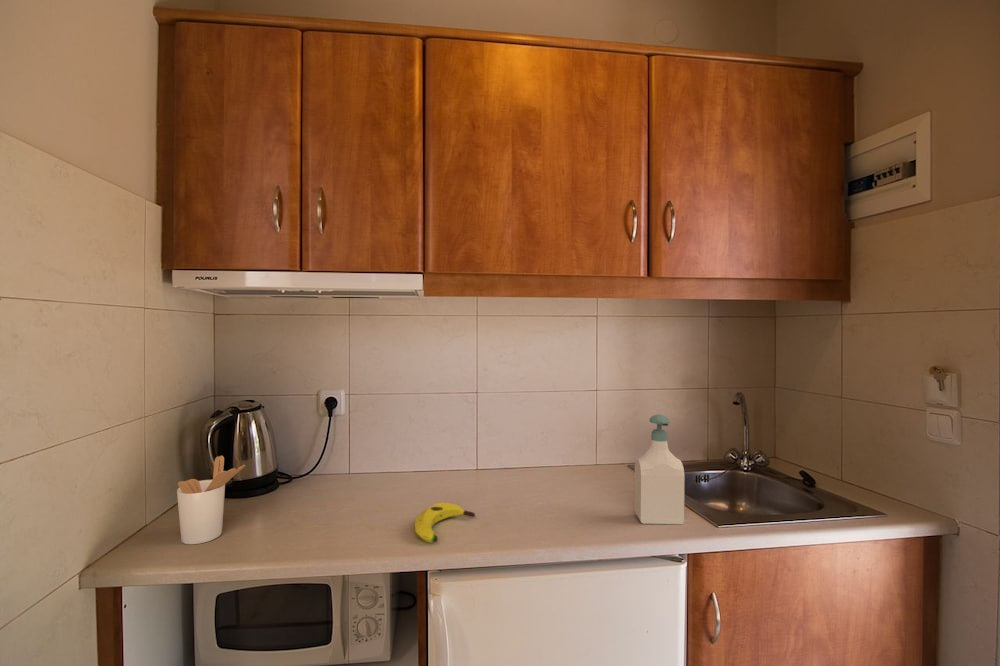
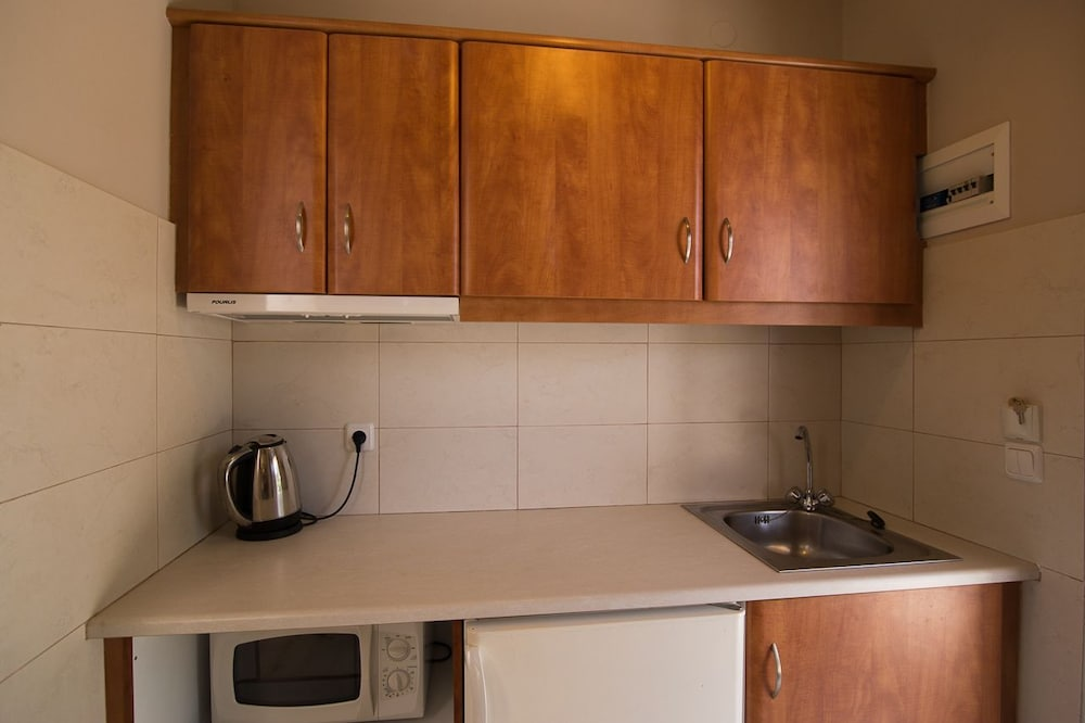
- soap bottle [633,413,686,525]
- utensil holder [176,455,246,545]
- banana [414,501,476,544]
